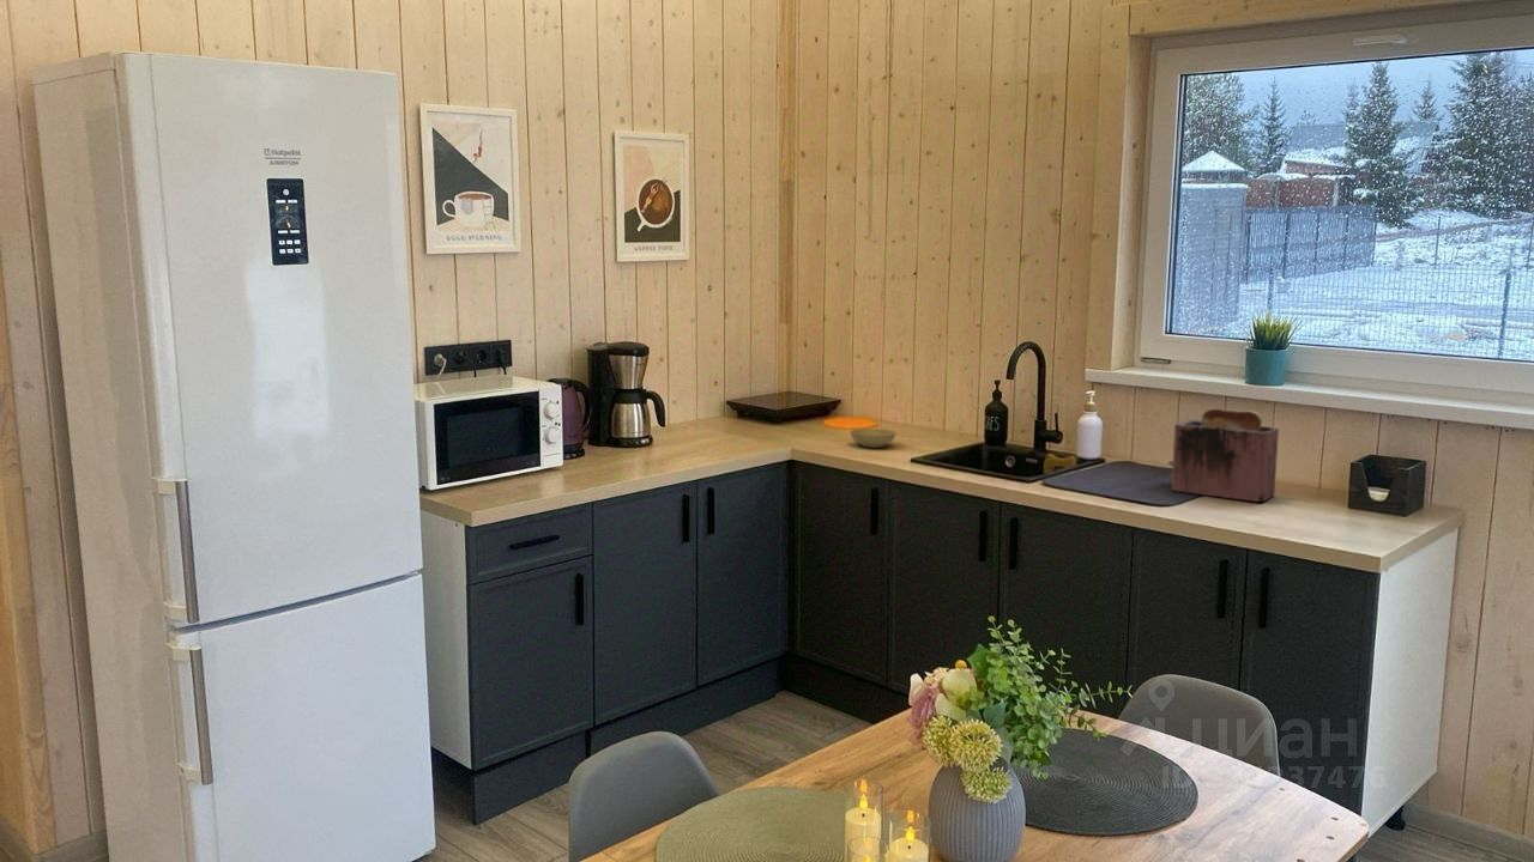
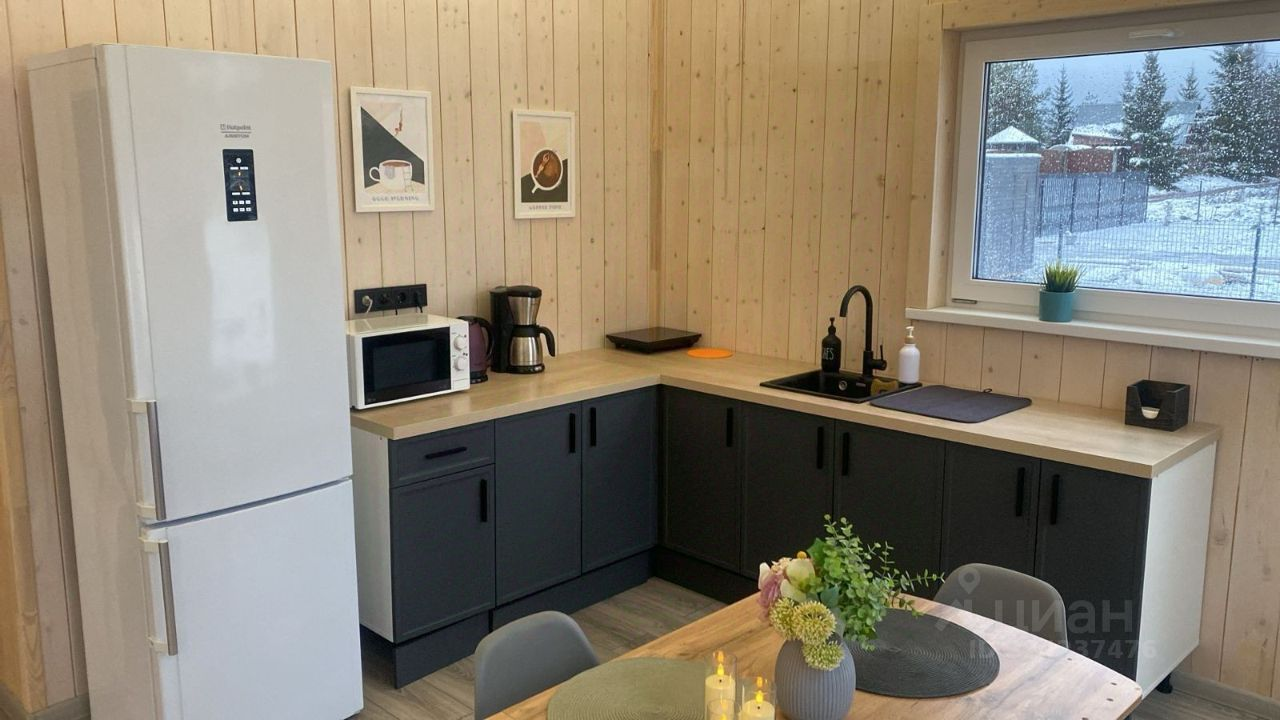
- bowl [850,427,898,449]
- toaster [1166,407,1280,503]
